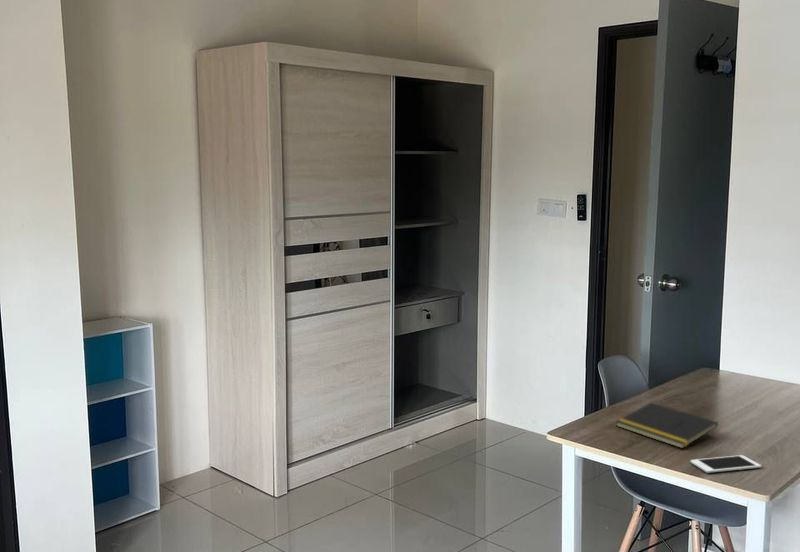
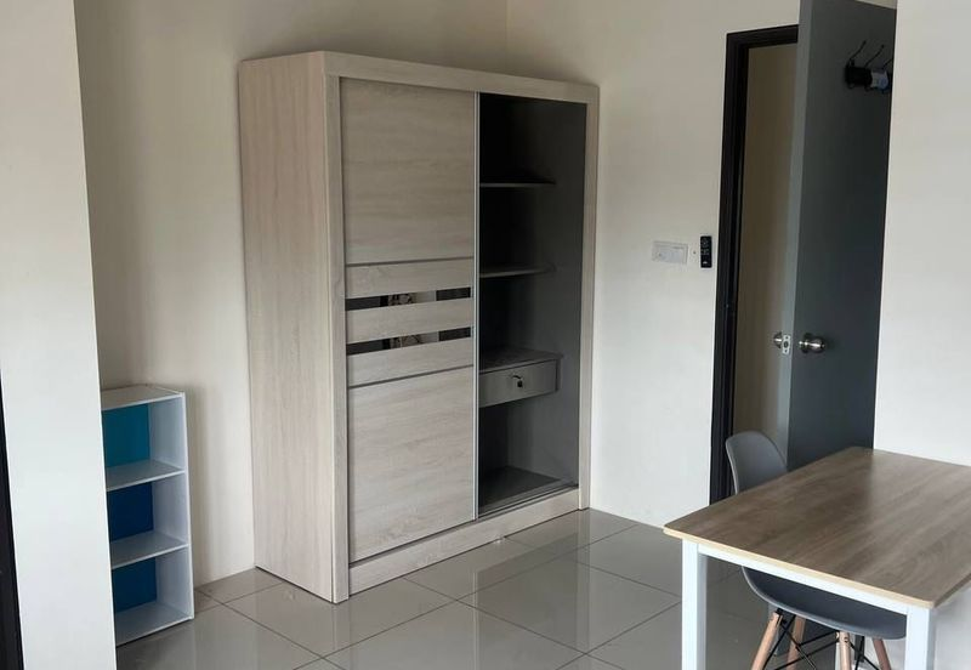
- notepad [616,402,719,449]
- cell phone [690,454,762,474]
